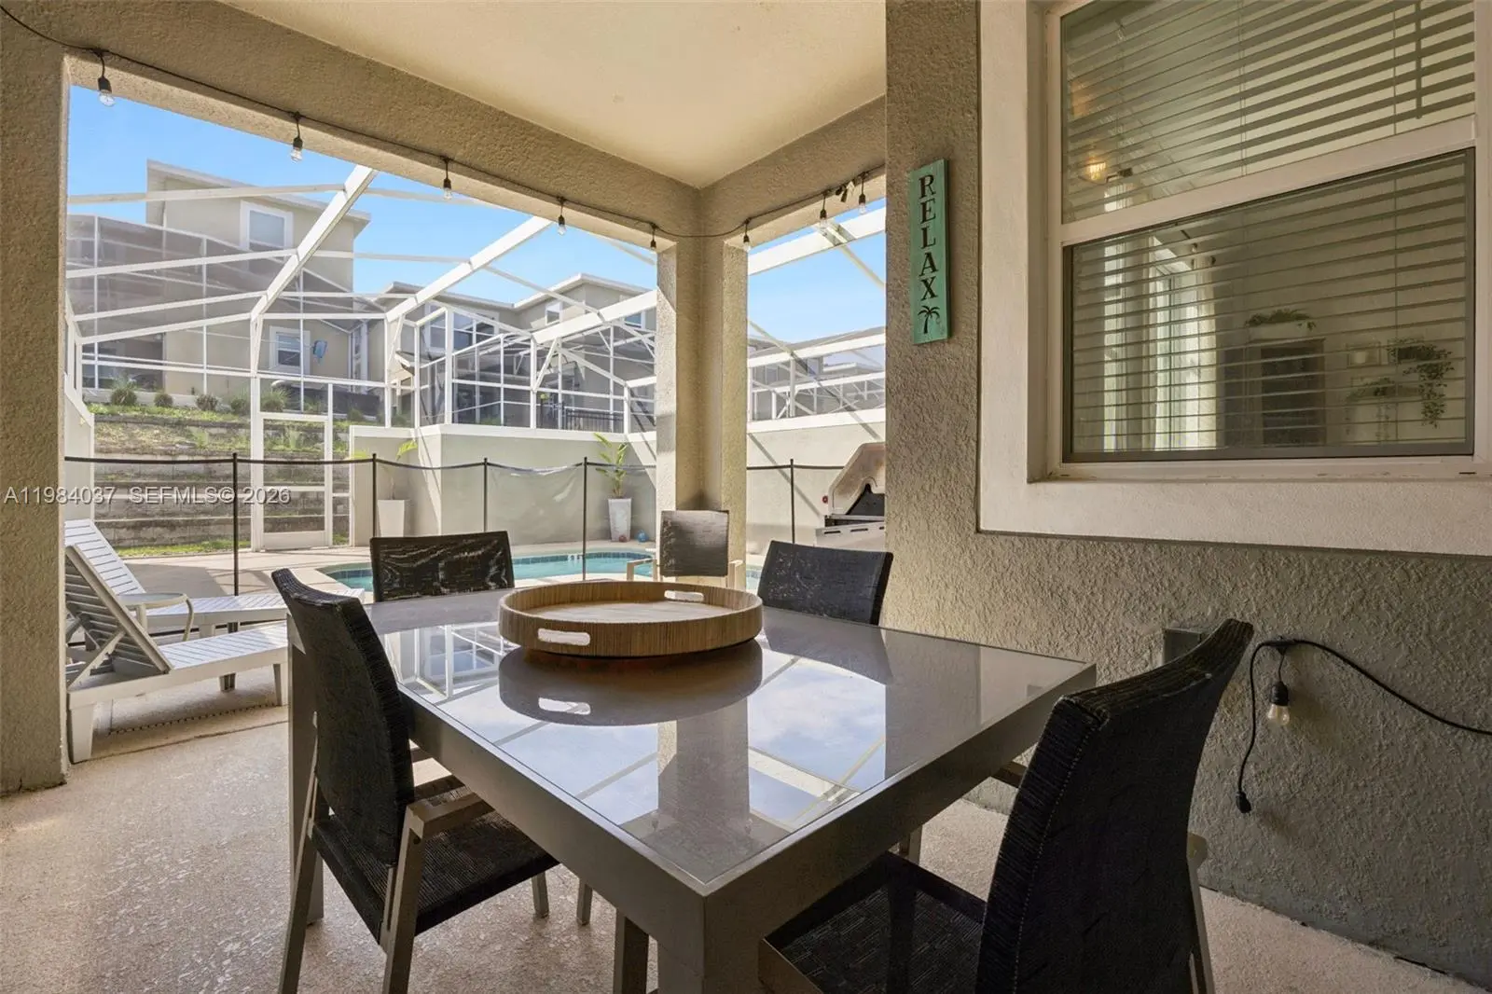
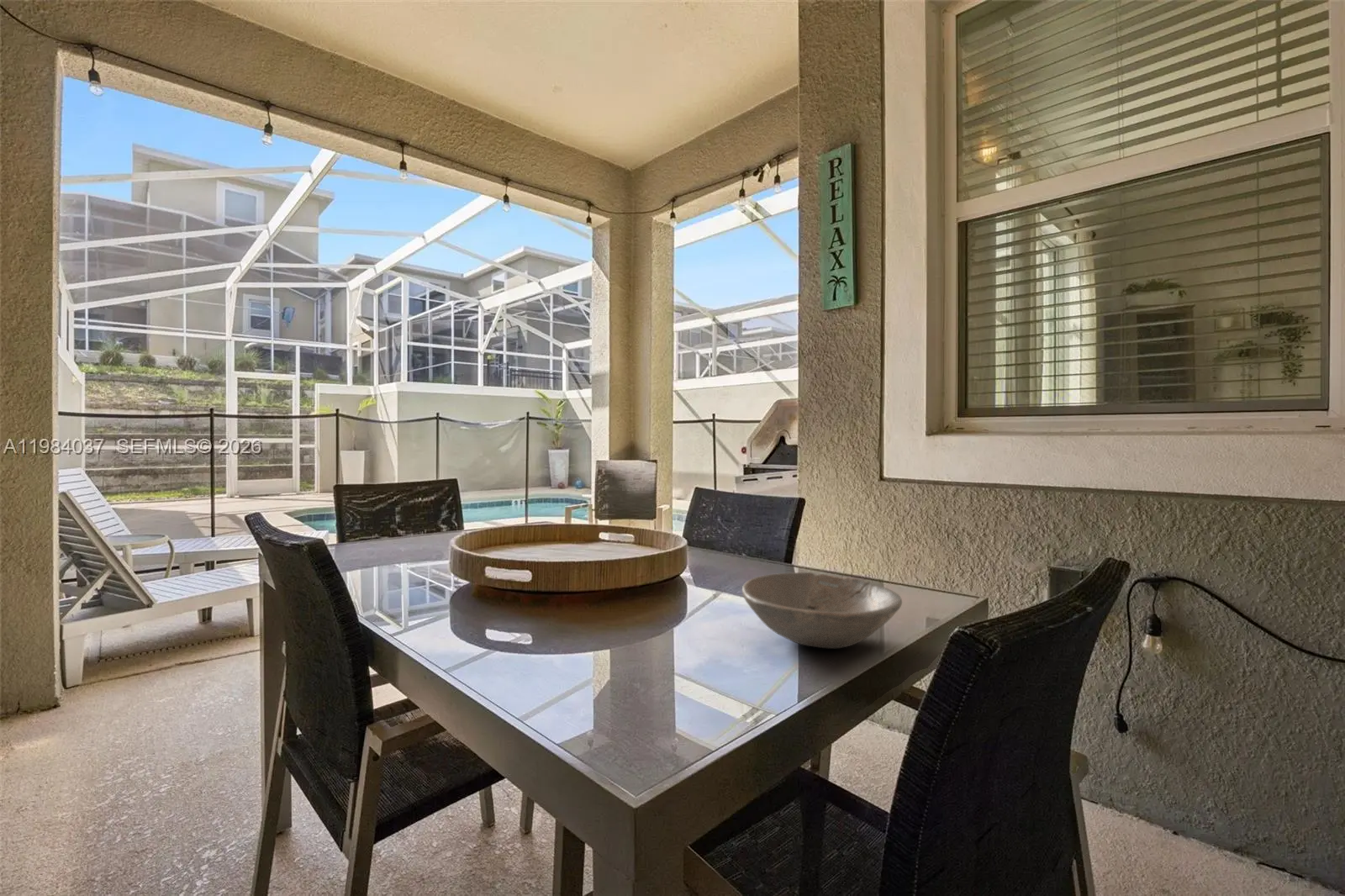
+ bowl [741,572,903,649]
